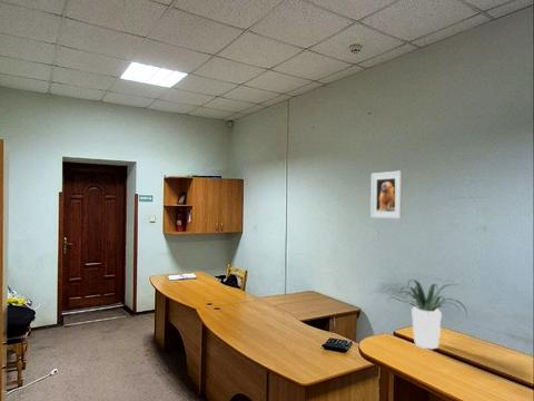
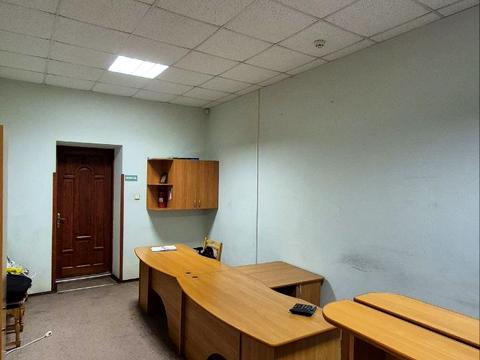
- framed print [370,170,403,219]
- potted plant [387,278,468,350]
